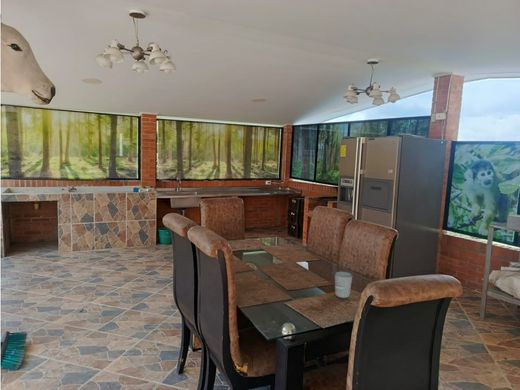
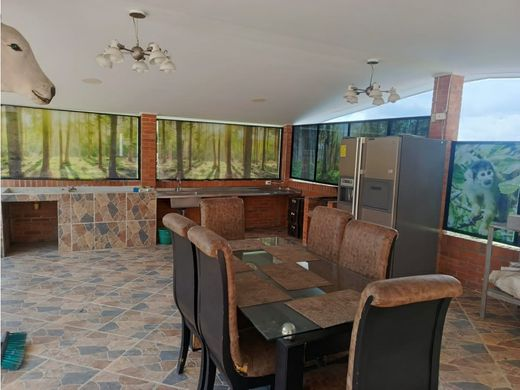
- cup [334,270,353,299]
